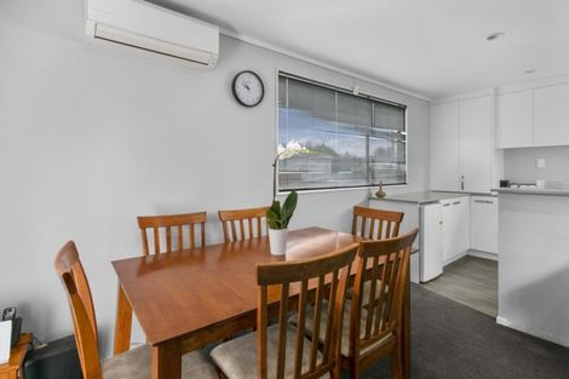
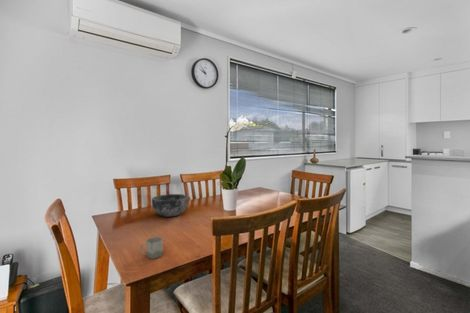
+ bowl [151,193,189,218]
+ cup [139,236,164,260]
